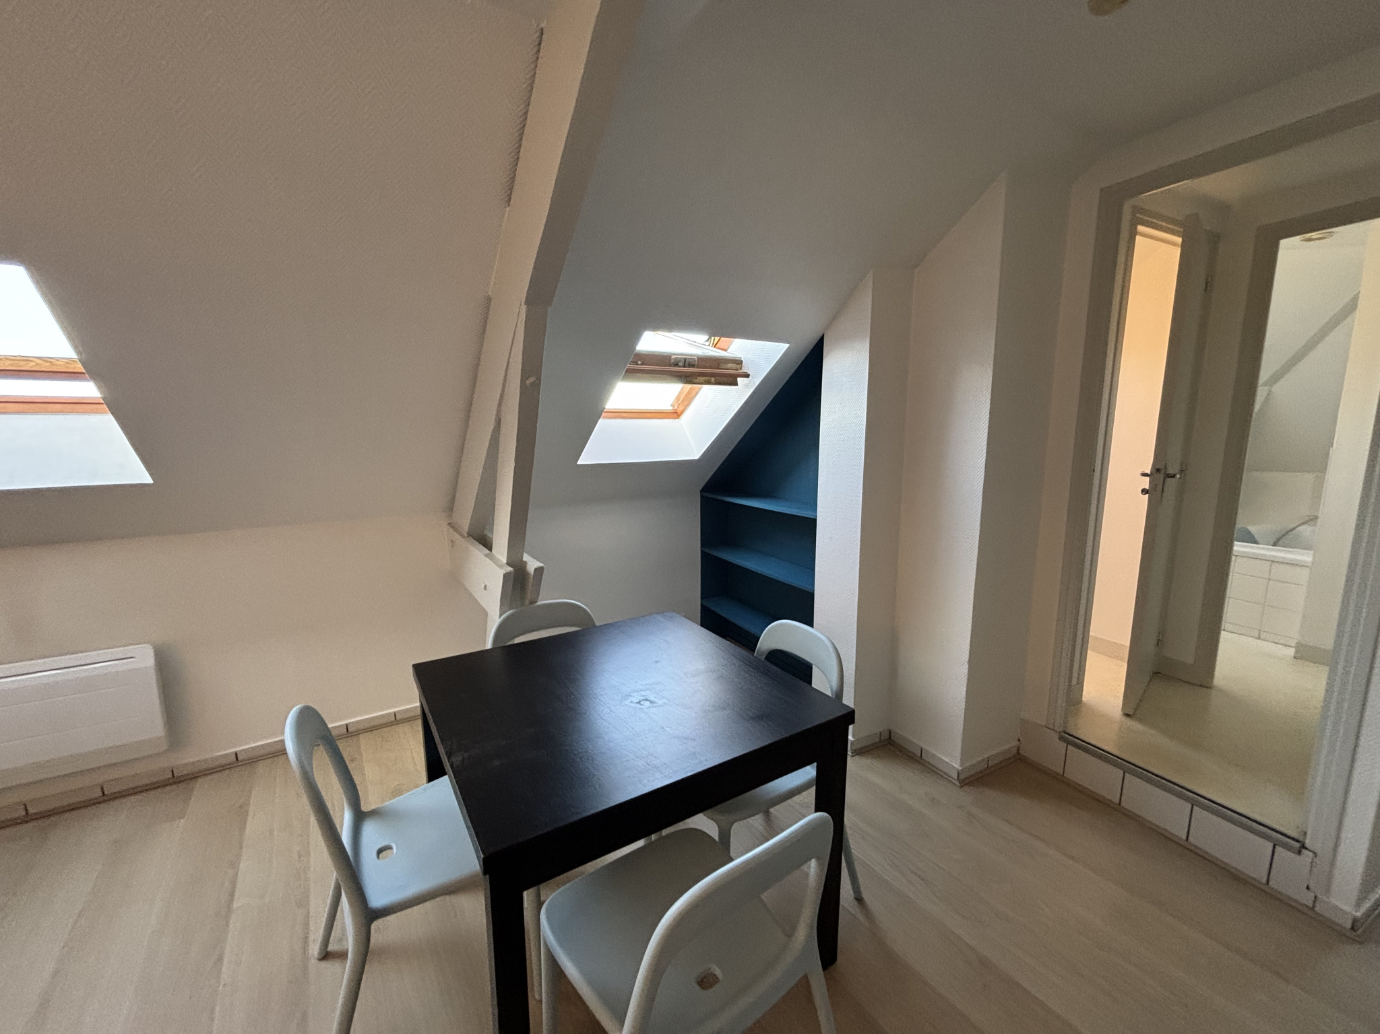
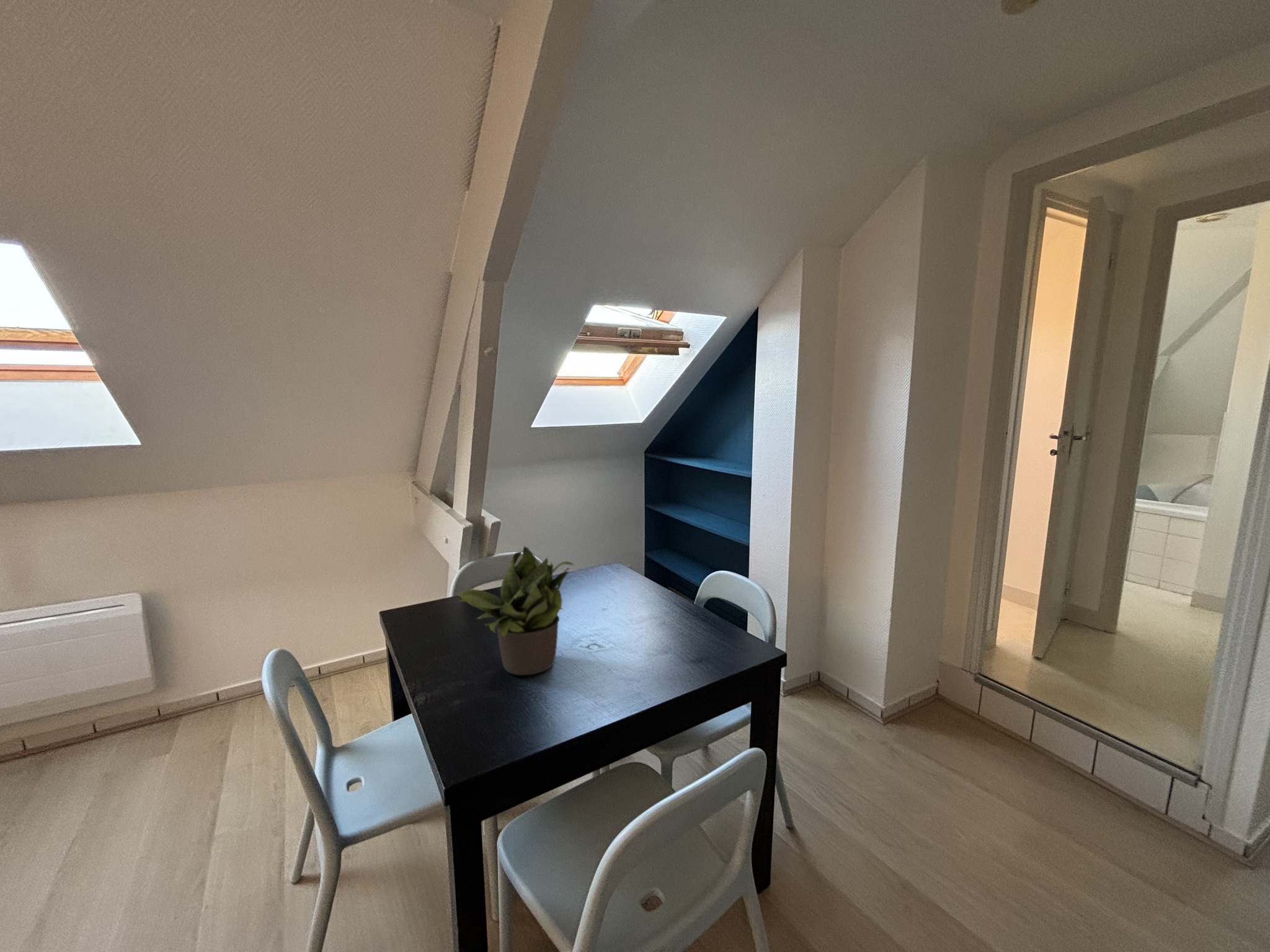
+ potted plant [457,544,575,676]
